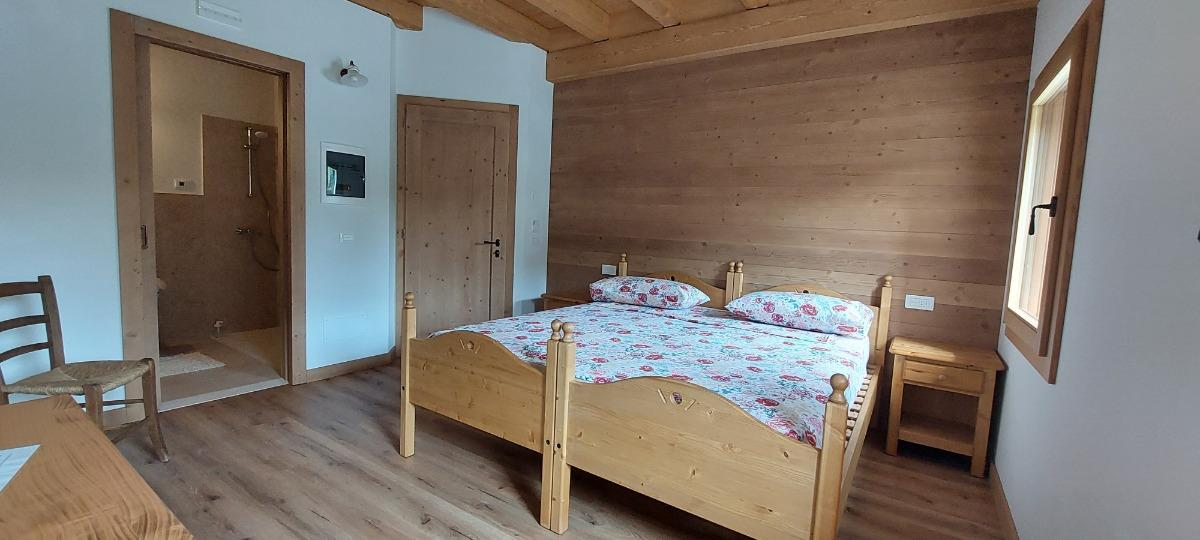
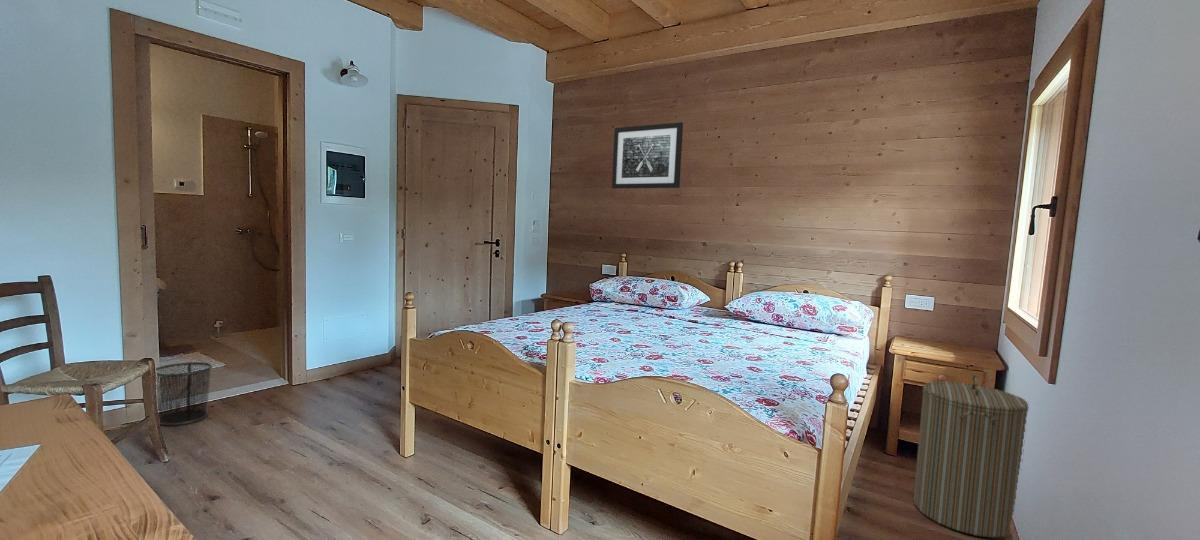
+ wall art [611,122,684,190]
+ laundry hamper [912,372,1029,539]
+ waste bin [155,361,214,426]
